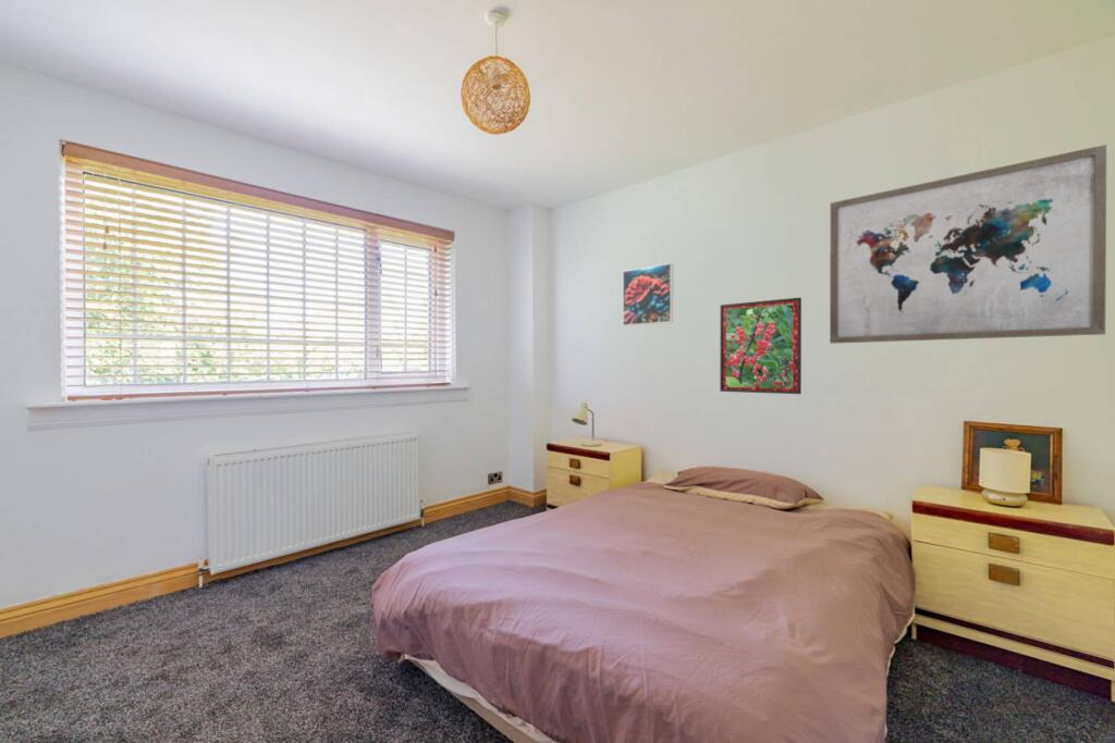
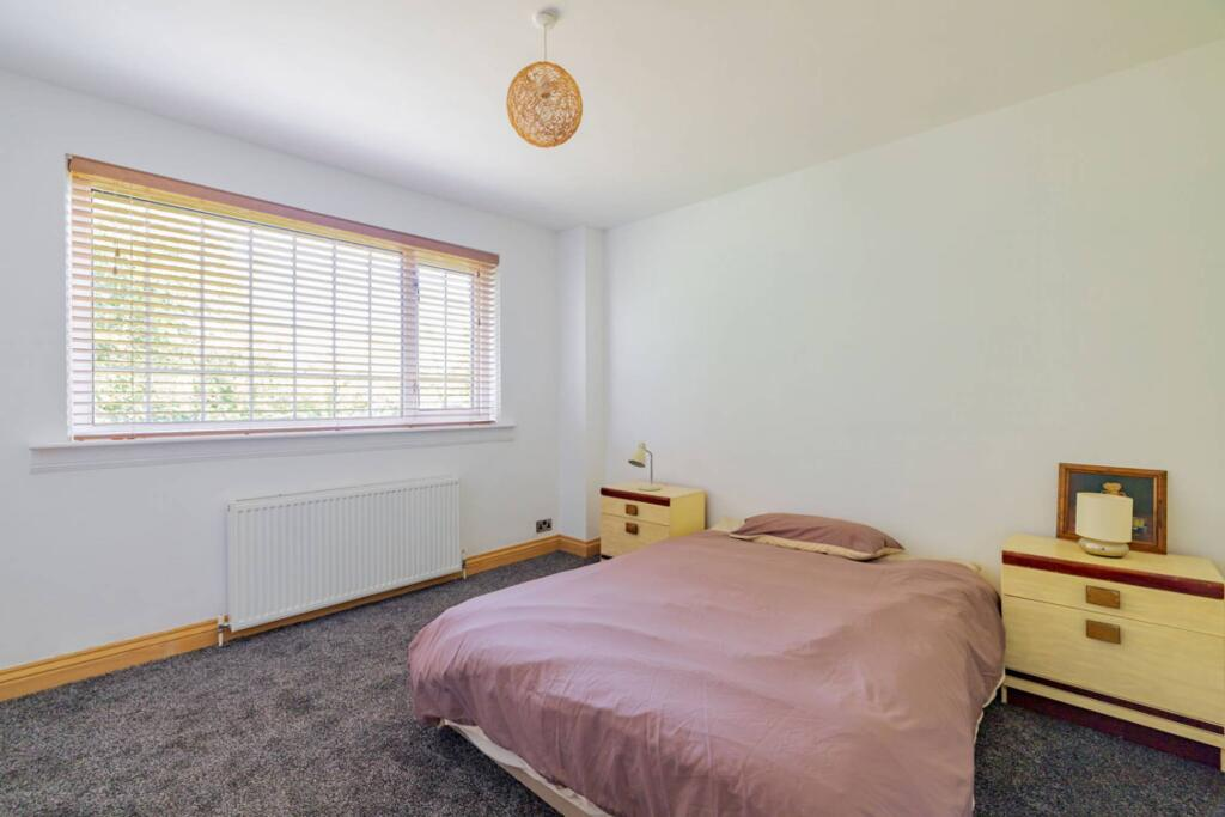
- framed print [622,262,674,326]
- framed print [719,296,802,395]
- wall art [829,144,1107,345]
